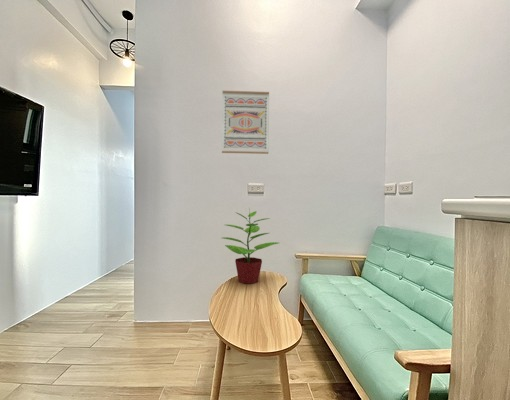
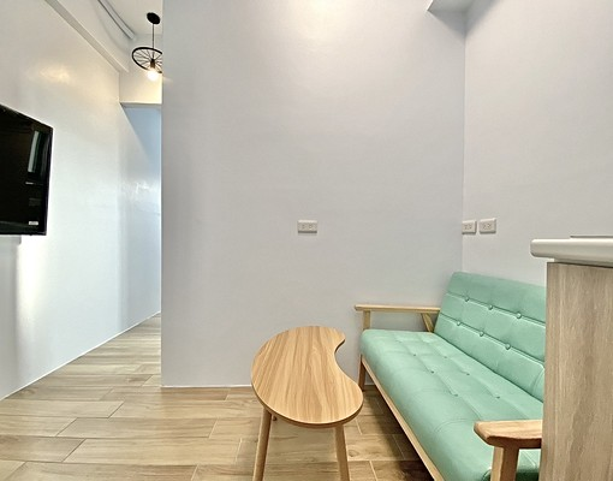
- wall art [221,90,270,155]
- potted plant [222,208,279,284]
